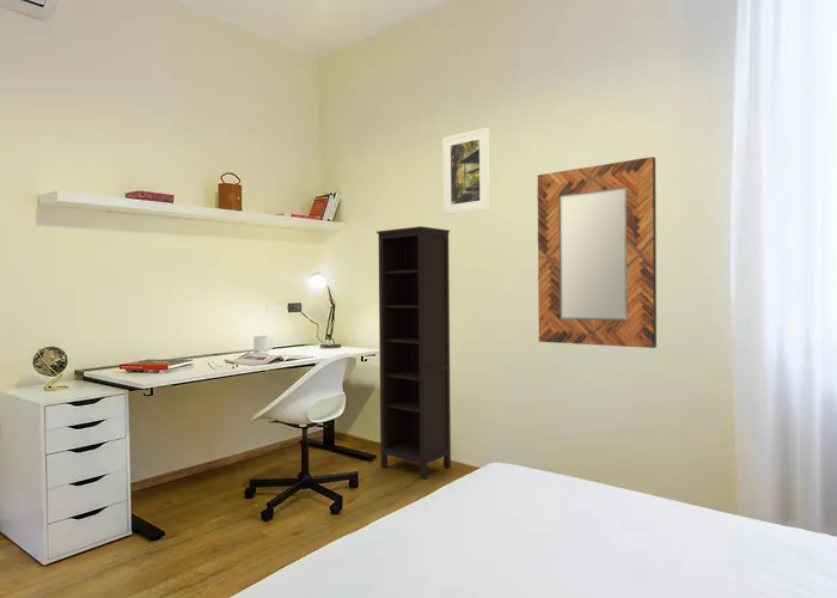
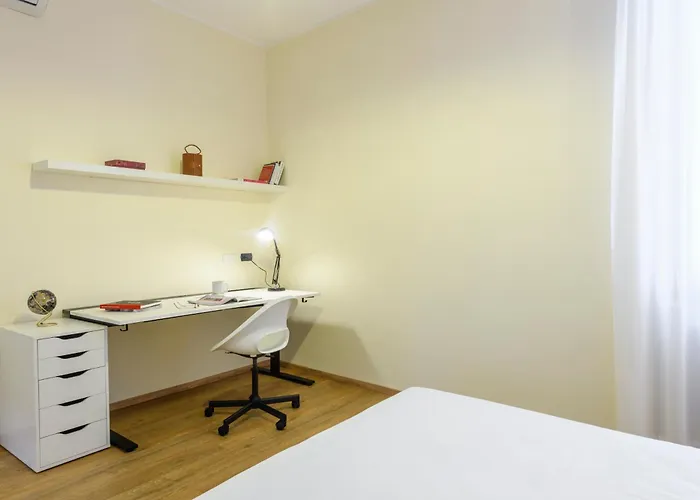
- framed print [441,127,491,216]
- home mirror [537,155,658,349]
- bookcase [375,225,452,480]
